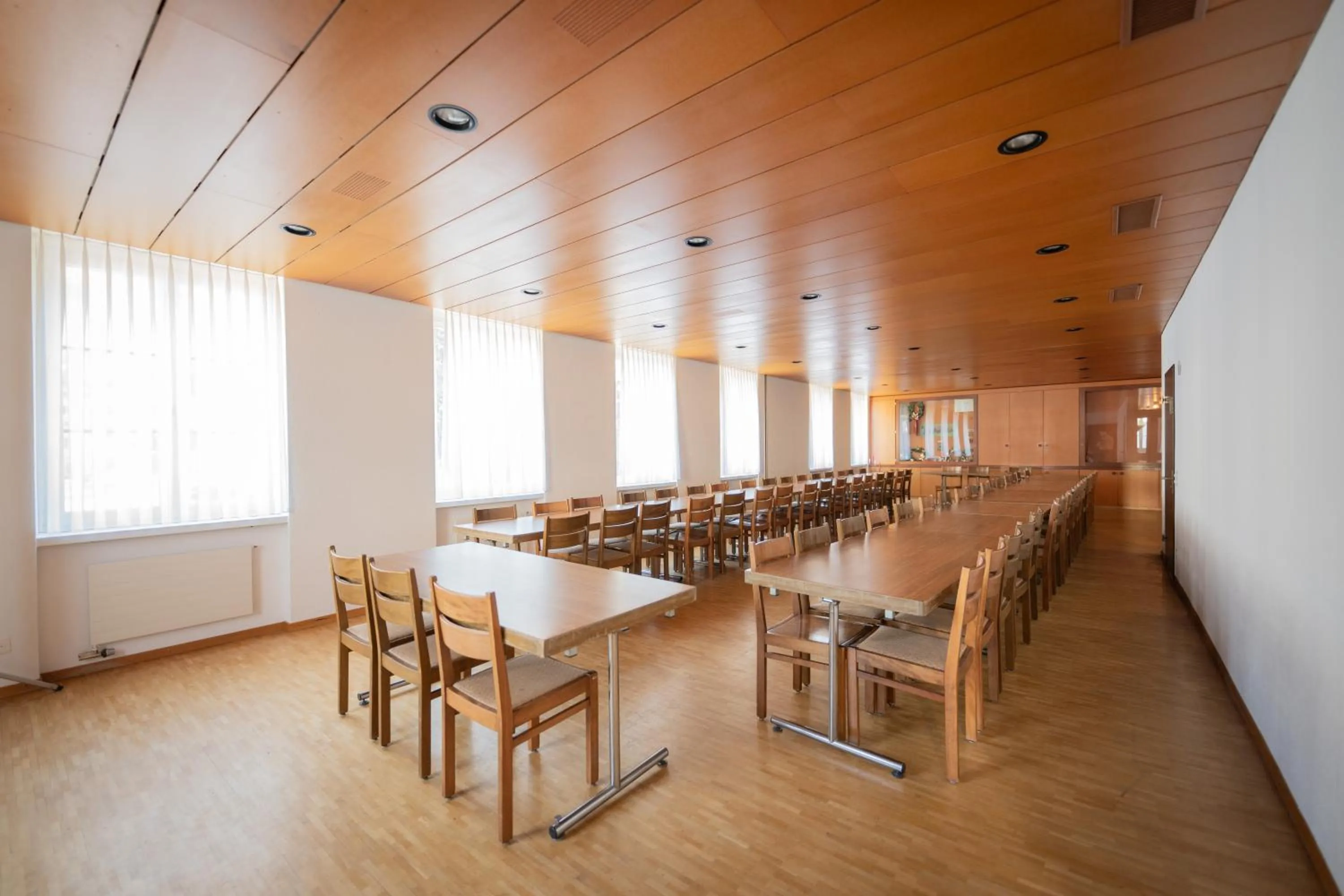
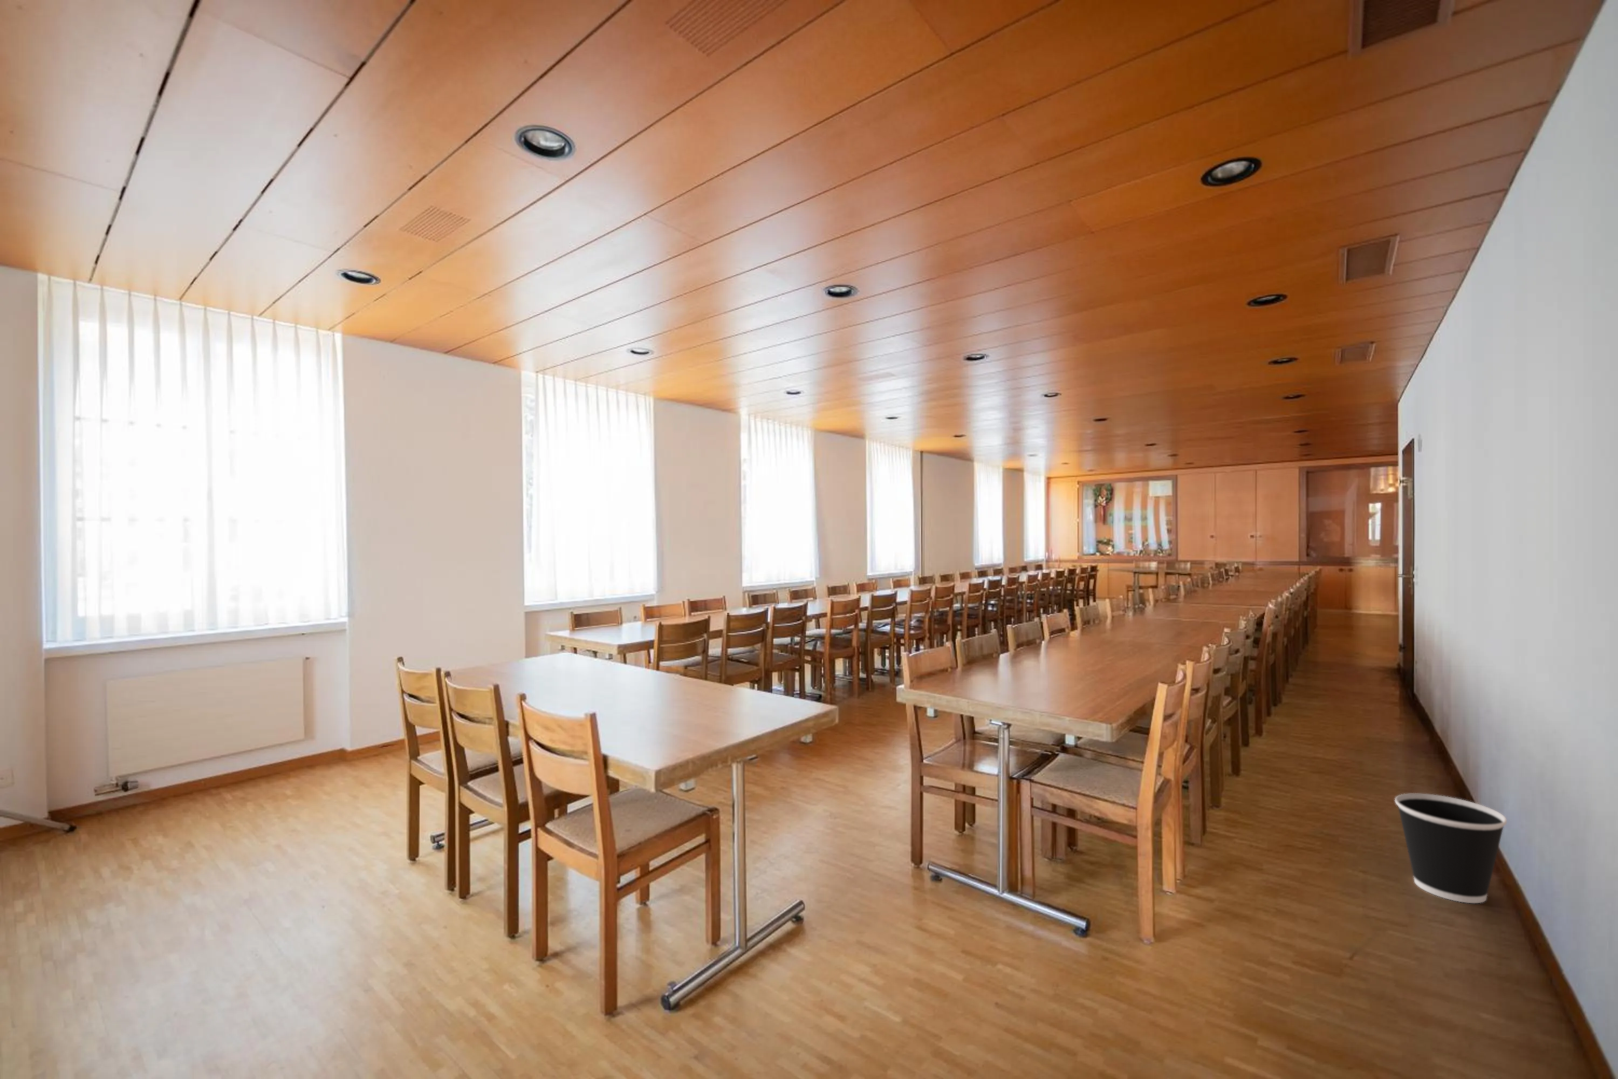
+ wastebasket [1394,792,1507,903]
